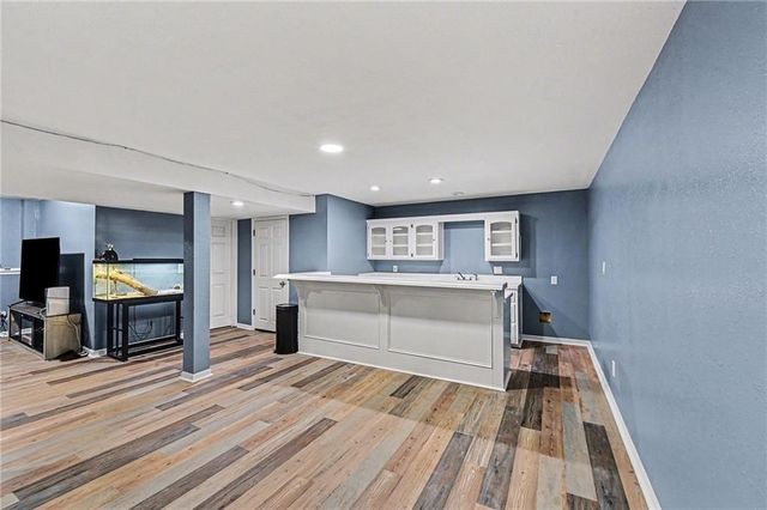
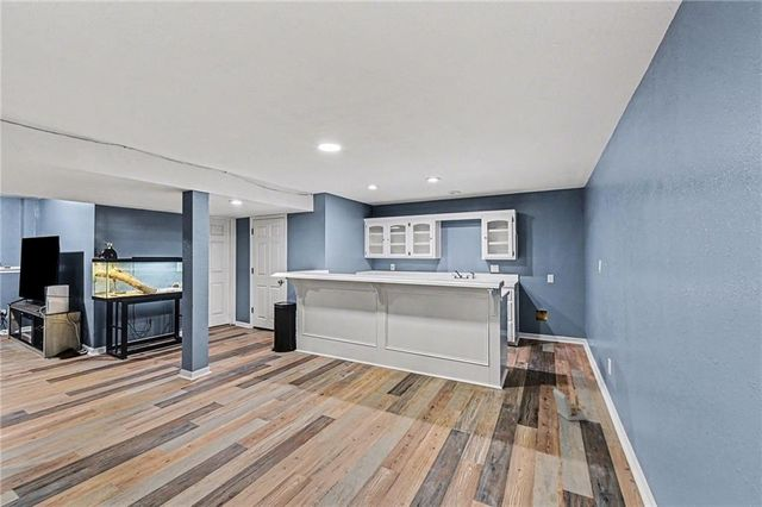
+ cardboard box [552,387,587,421]
